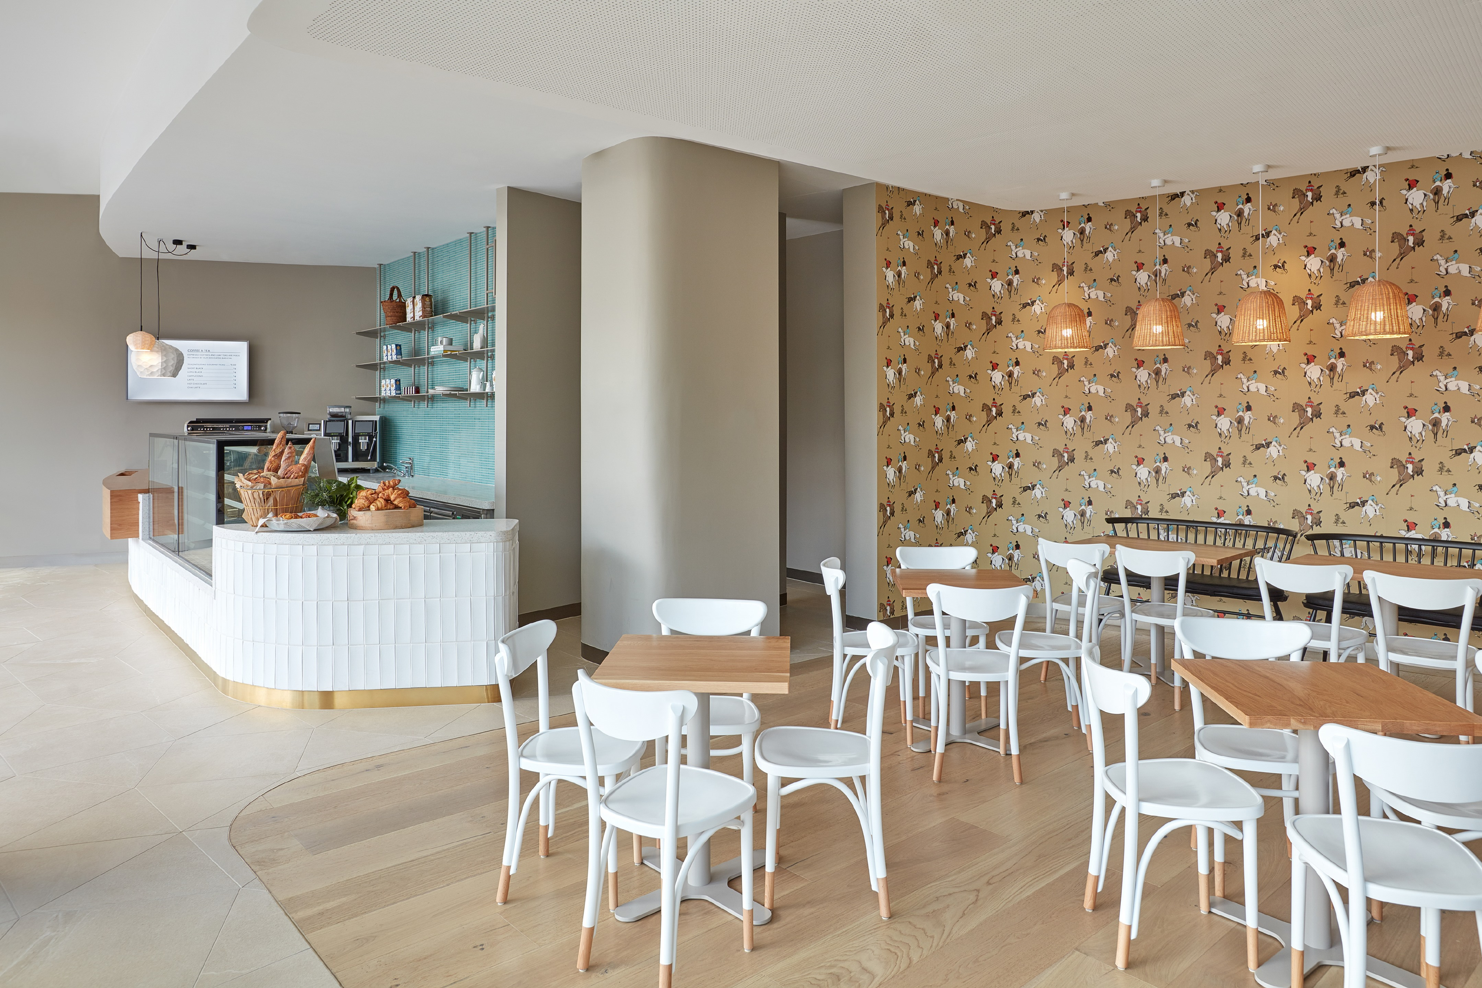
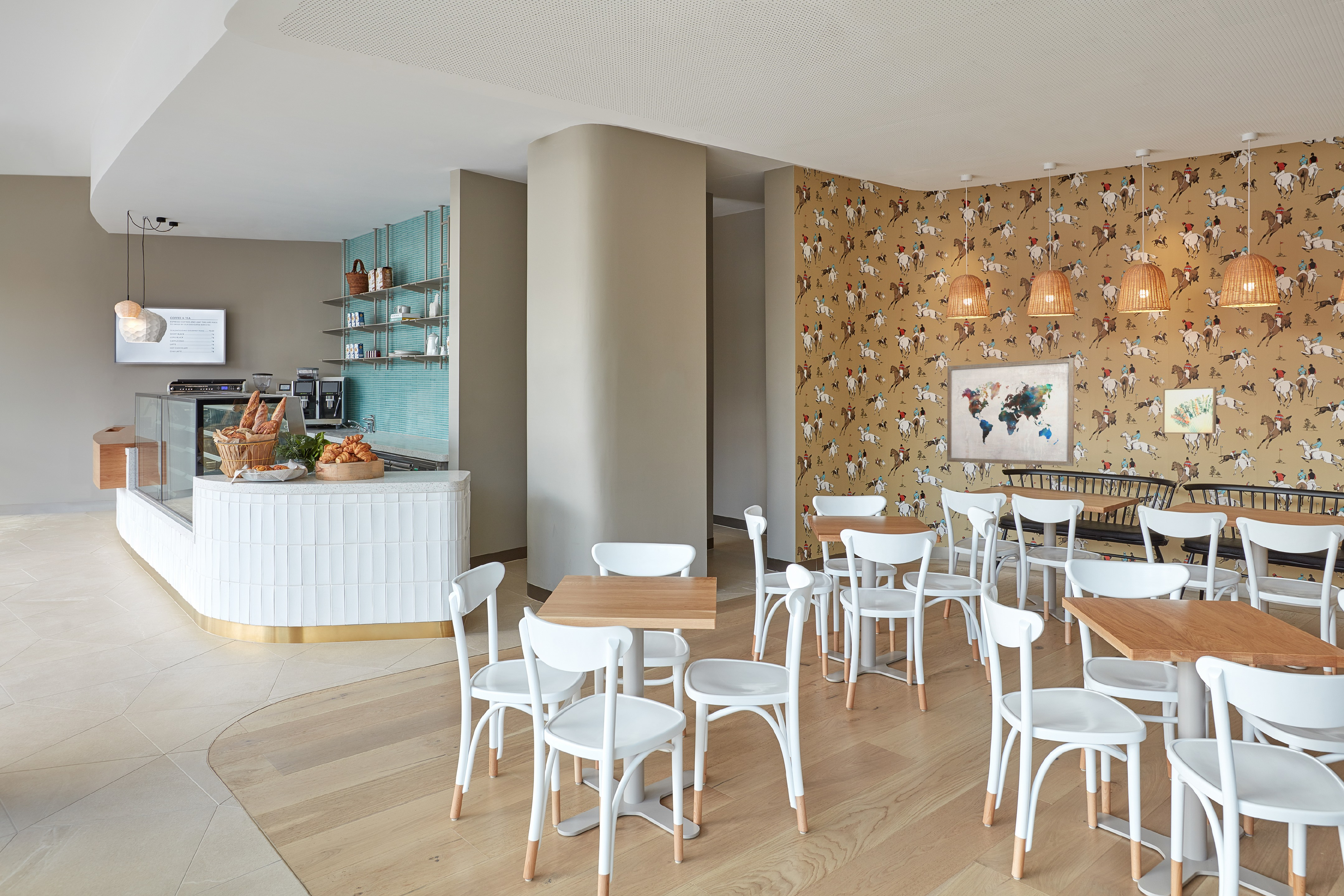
+ wall art [1162,386,1217,434]
+ wall art [947,358,1075,466]
